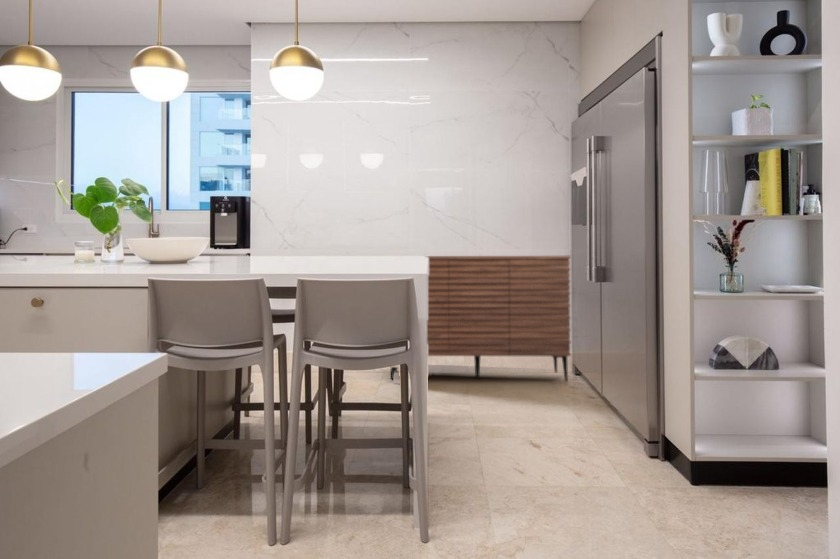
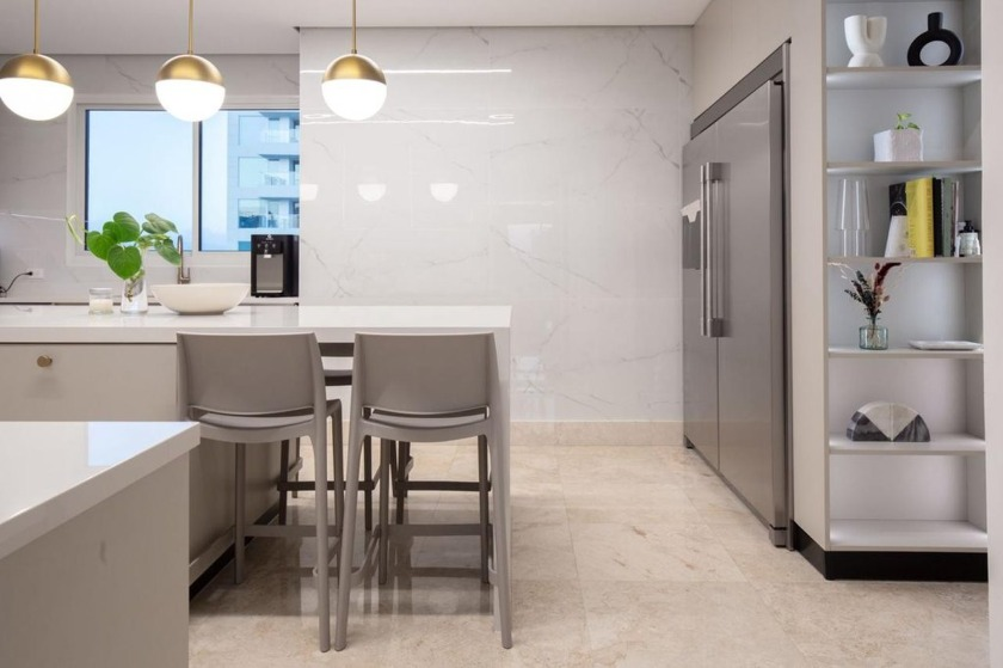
- sideboard [390,255,572,383]
